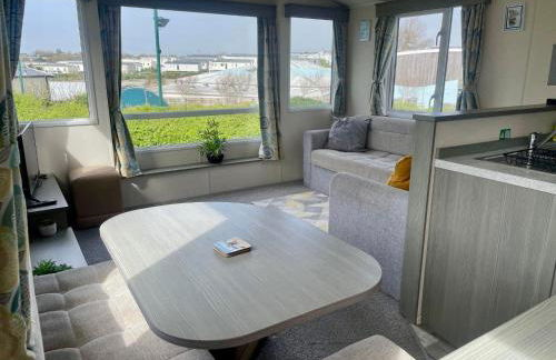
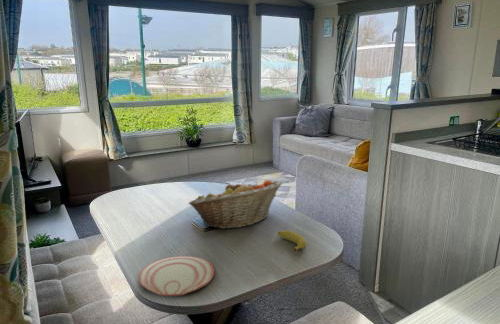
+ banana [277,229,307,252]
+ plate [138,255,215,297]
+ fruit basket [188,179,283,230]
